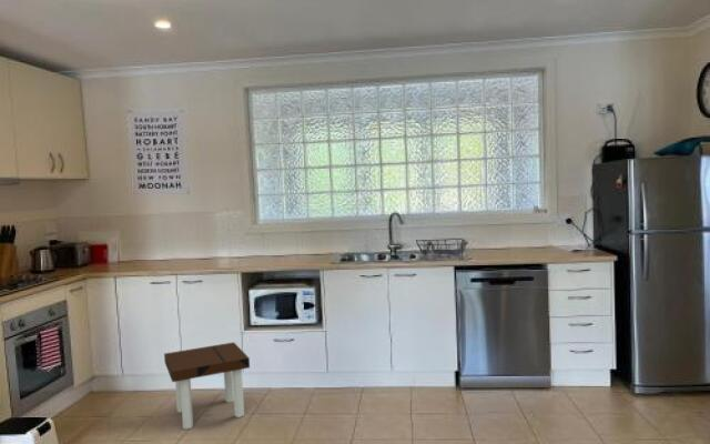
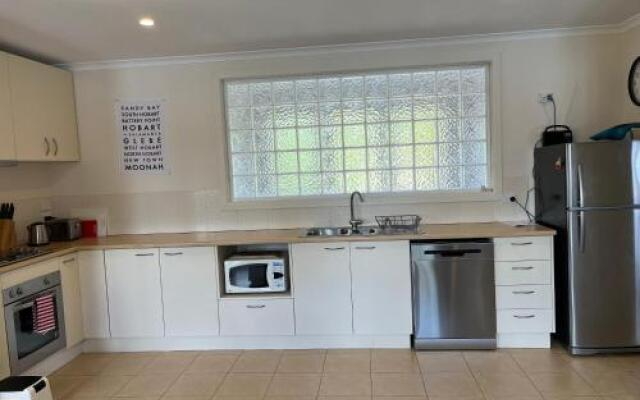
- side table [163,341,251,430]
